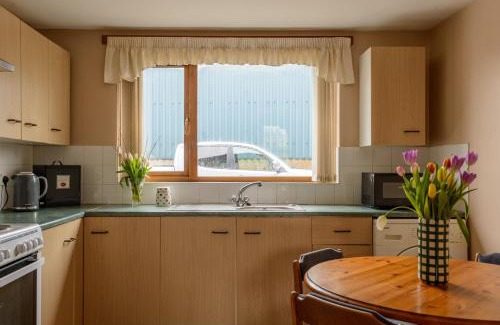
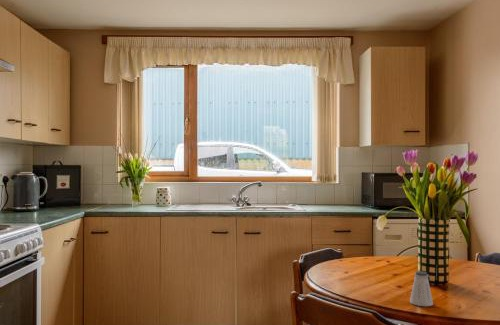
+ saltshaker [409,270,434,307]
